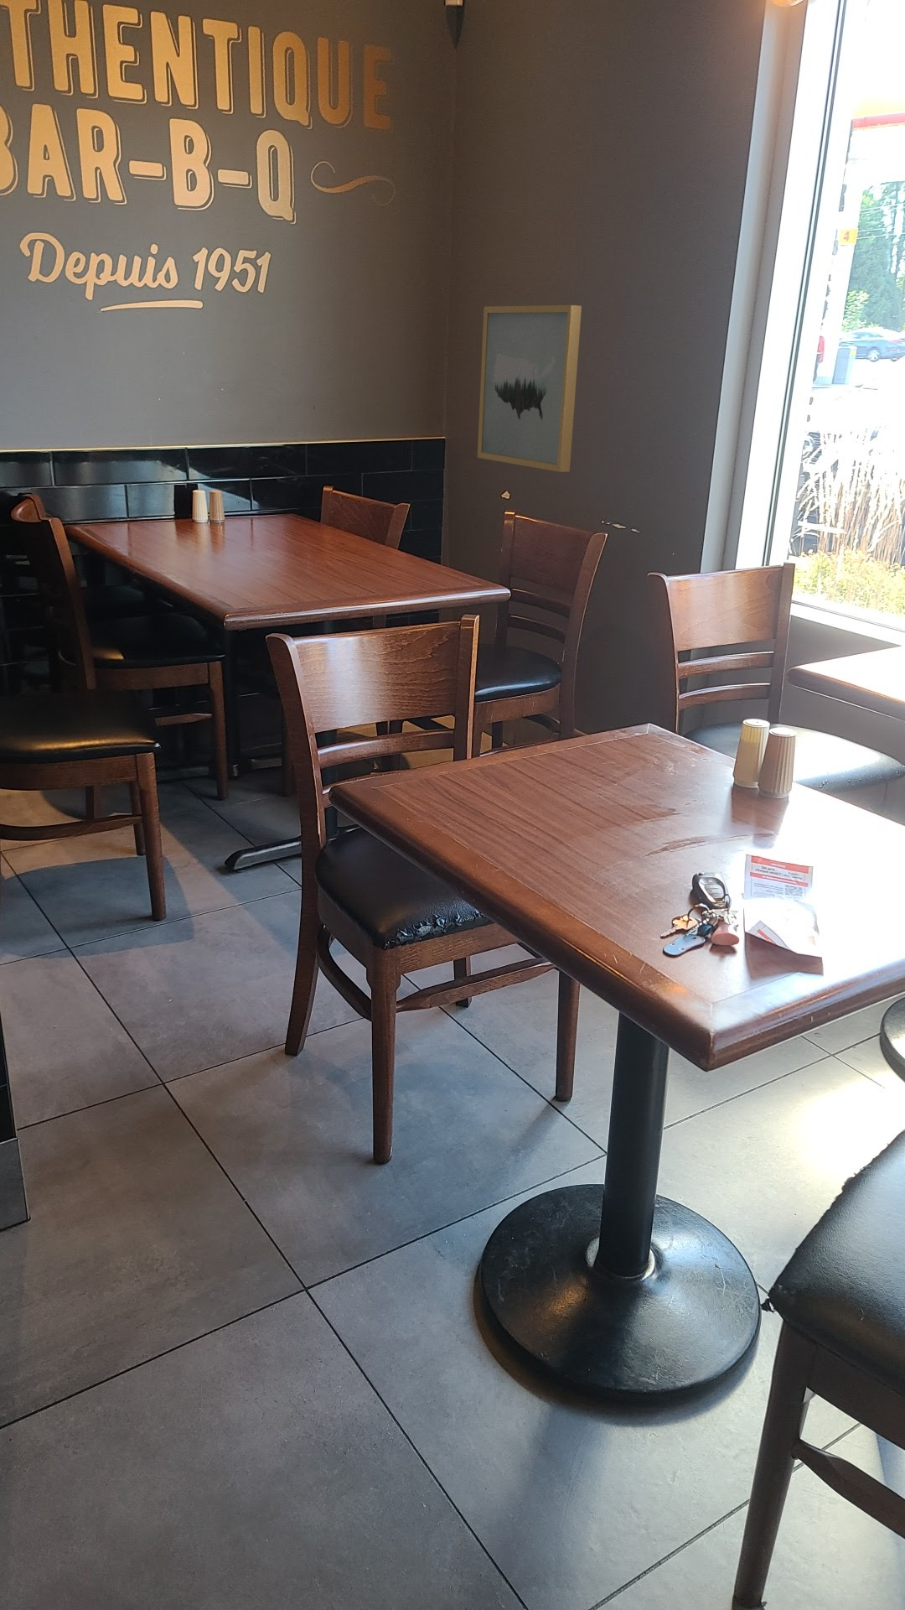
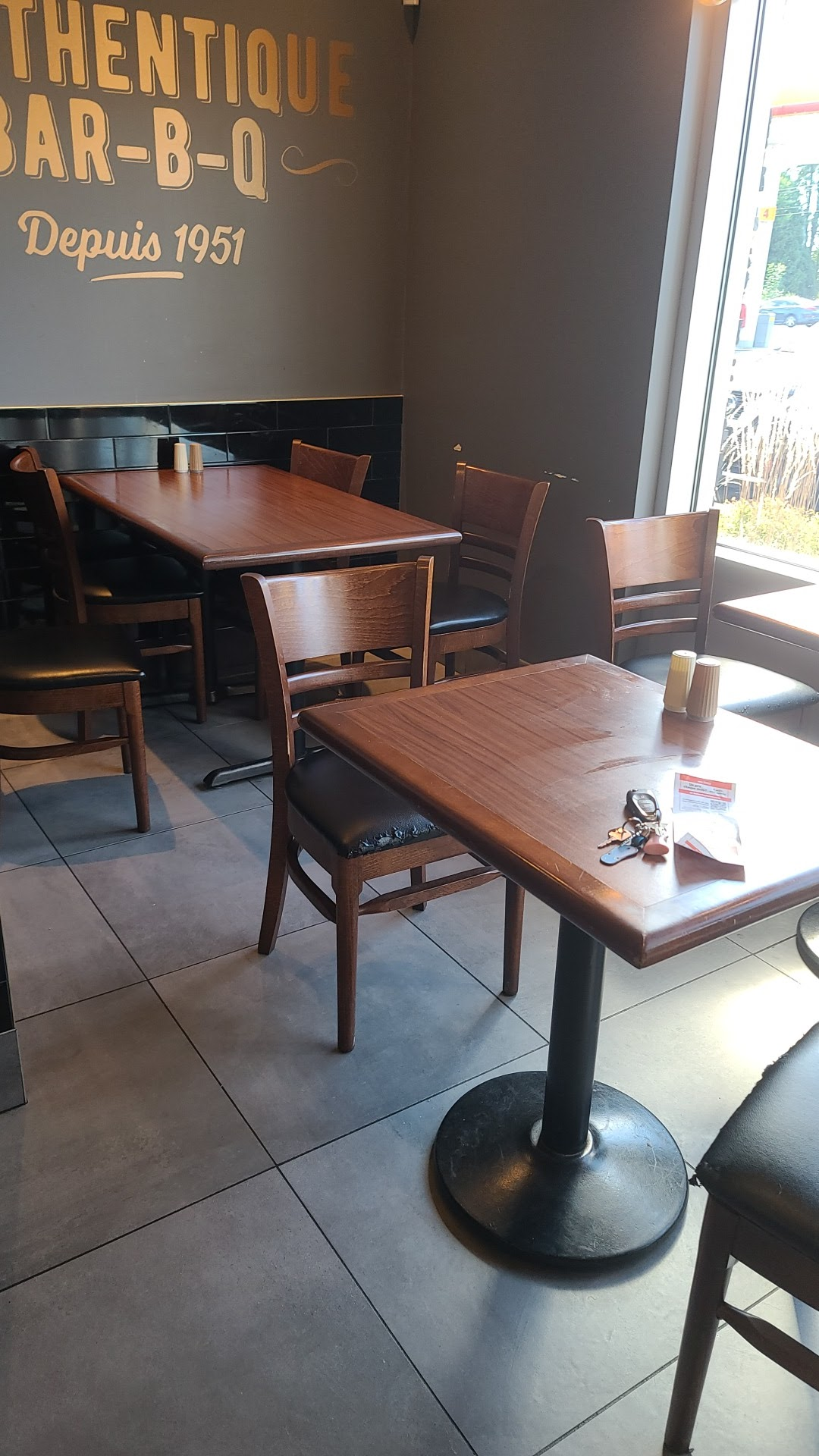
- wall art [476,304,582,473]
